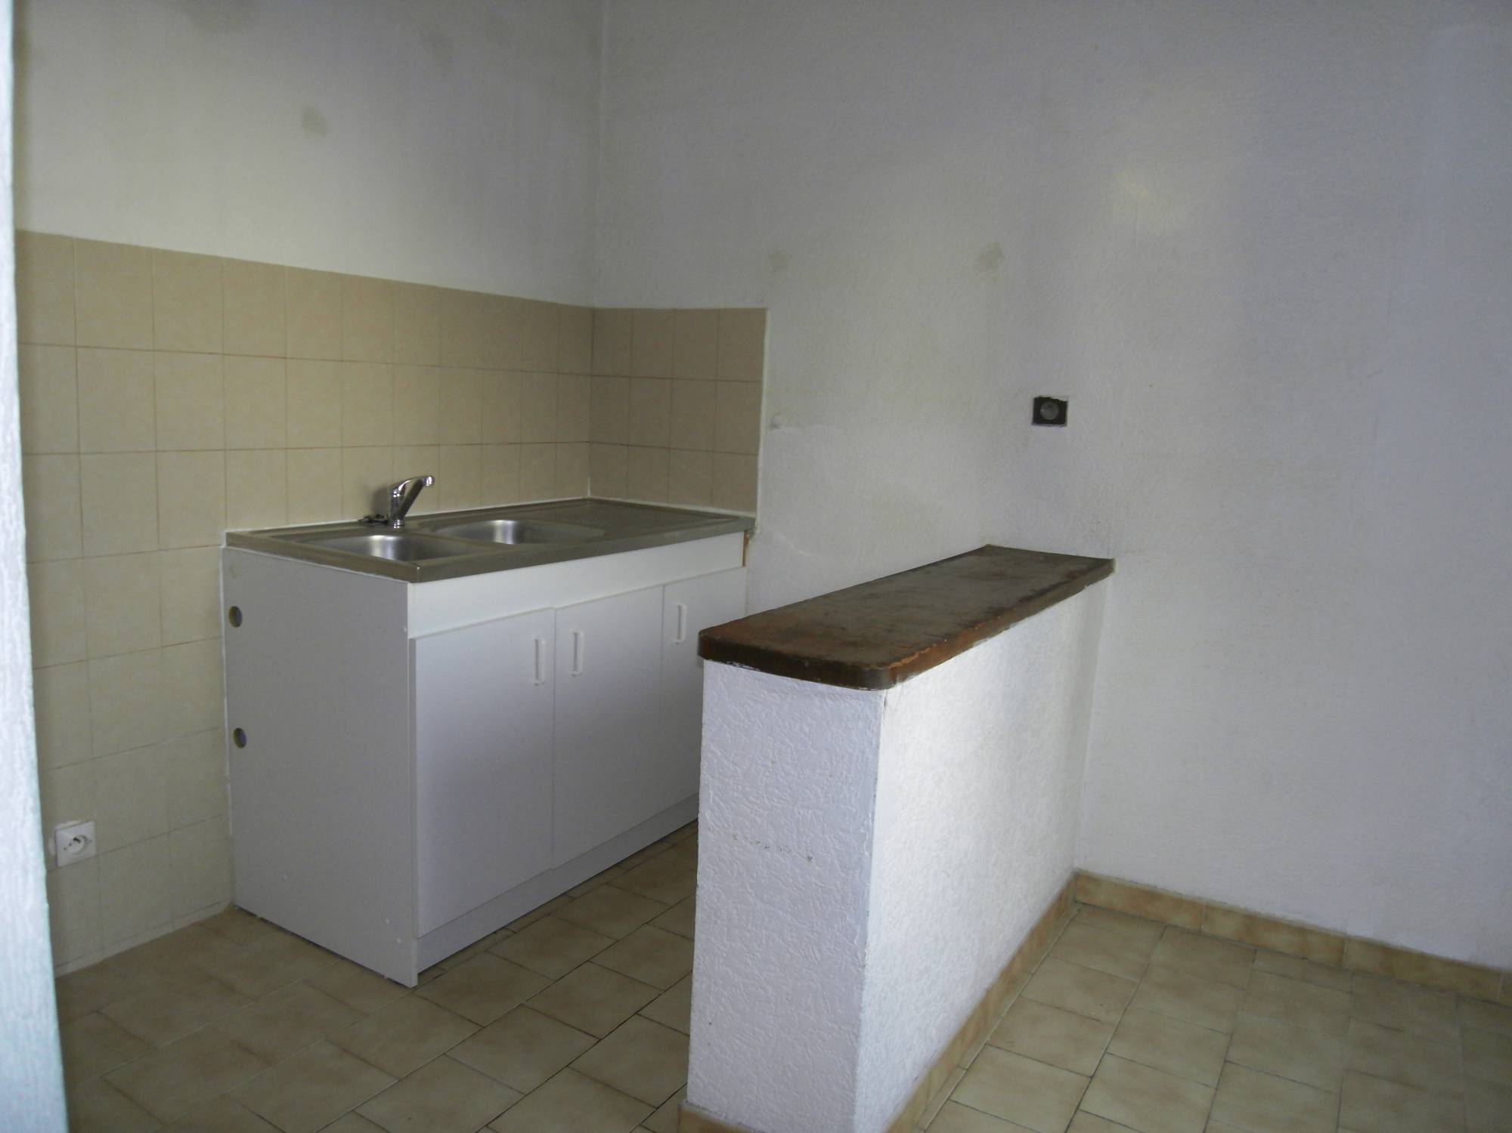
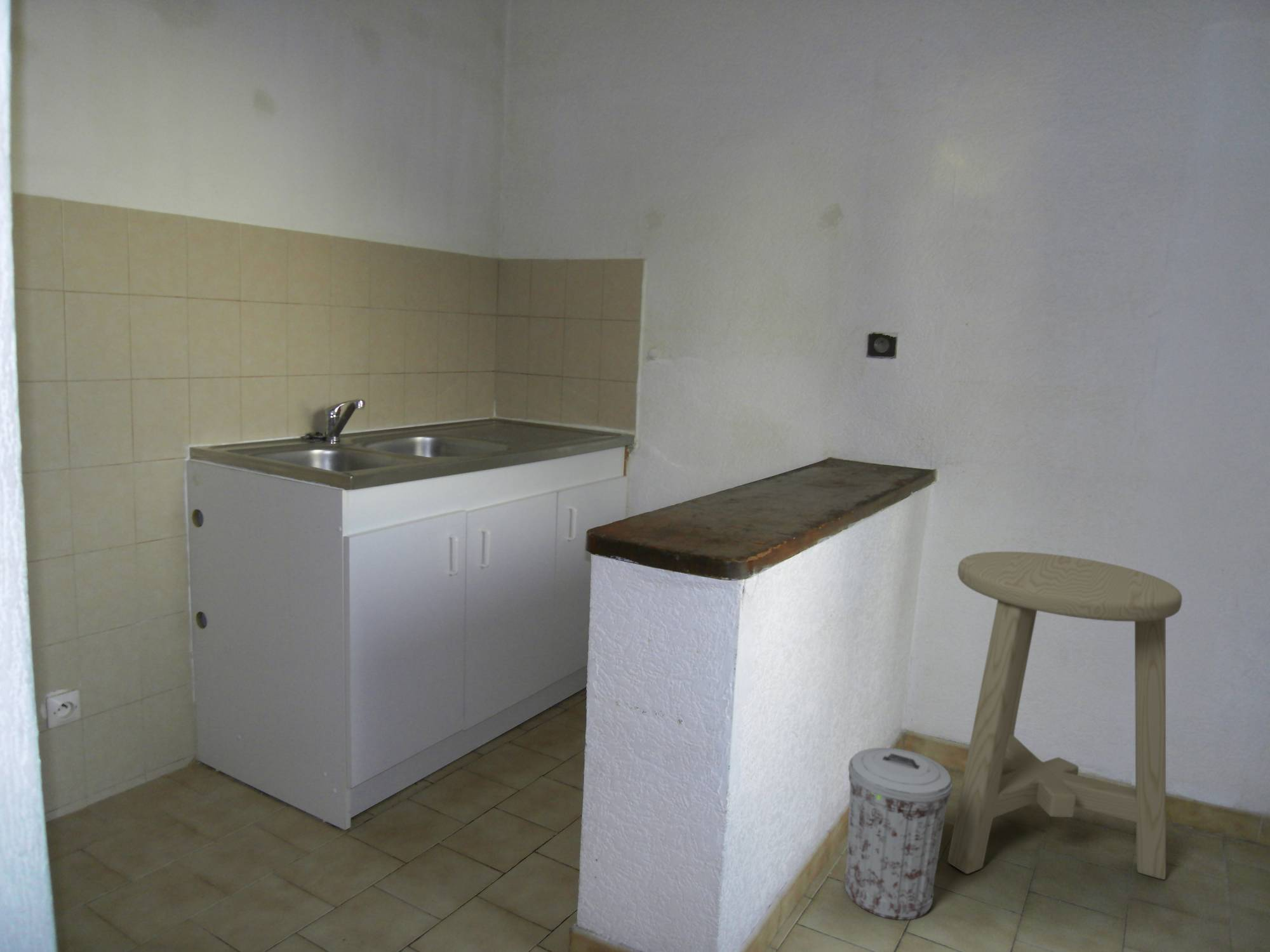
+ stool [947,551,1182,880]
+ trash can [844,747,953,920]
